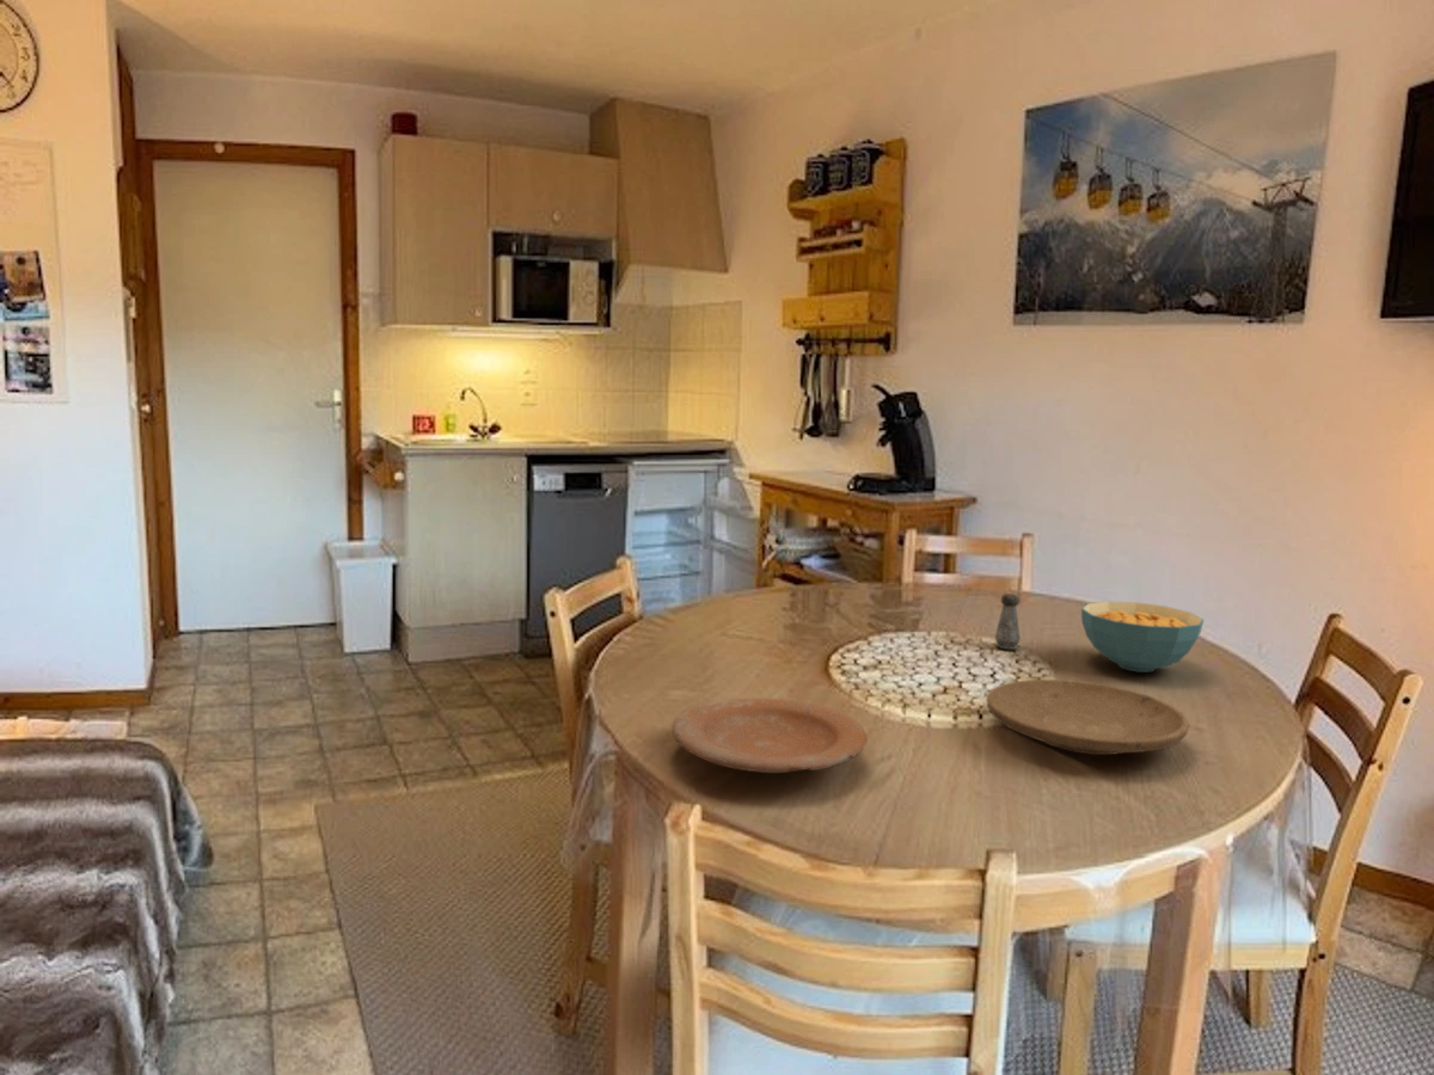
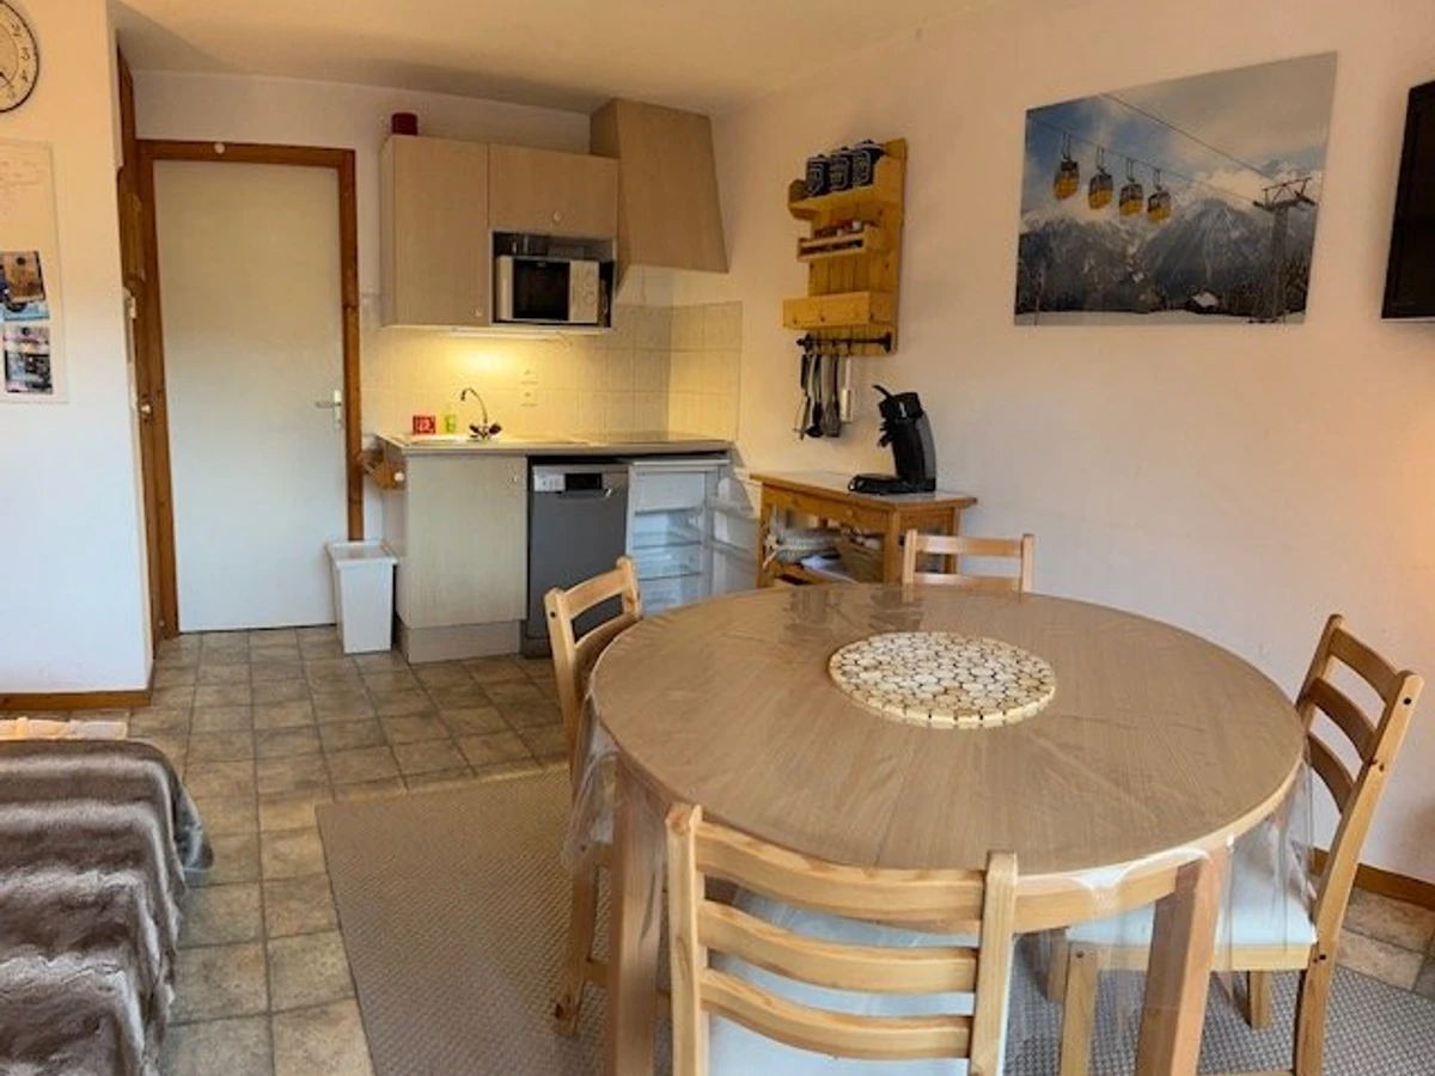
- plate [986,678,1190,756]
- cereal bowl [1080,600,1205,674]
- salt shaker [994,592,1022,651]
- plate [670,696,869,774]
